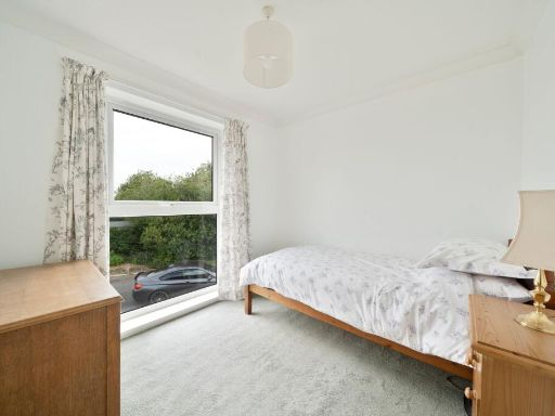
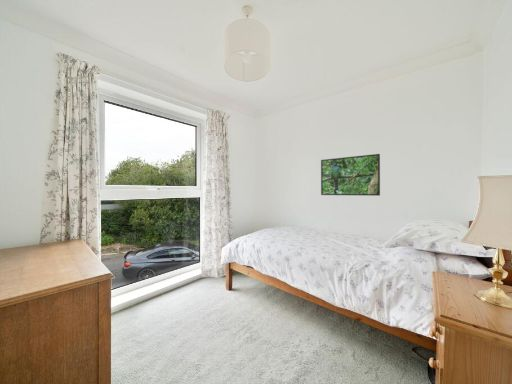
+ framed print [320,153,381,197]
